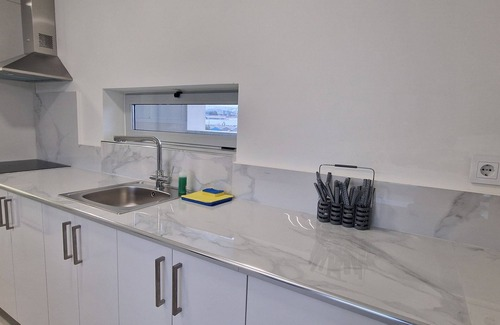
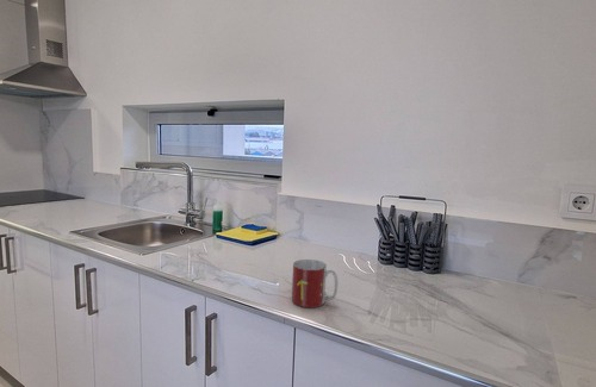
+ mug [291,258,339,308]
